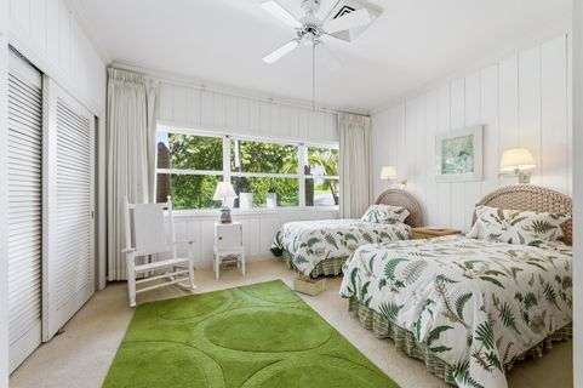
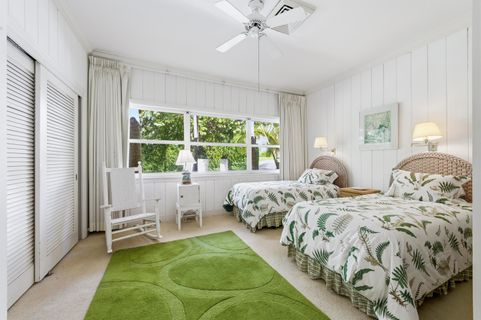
- storage bin [291,273,327,297]
